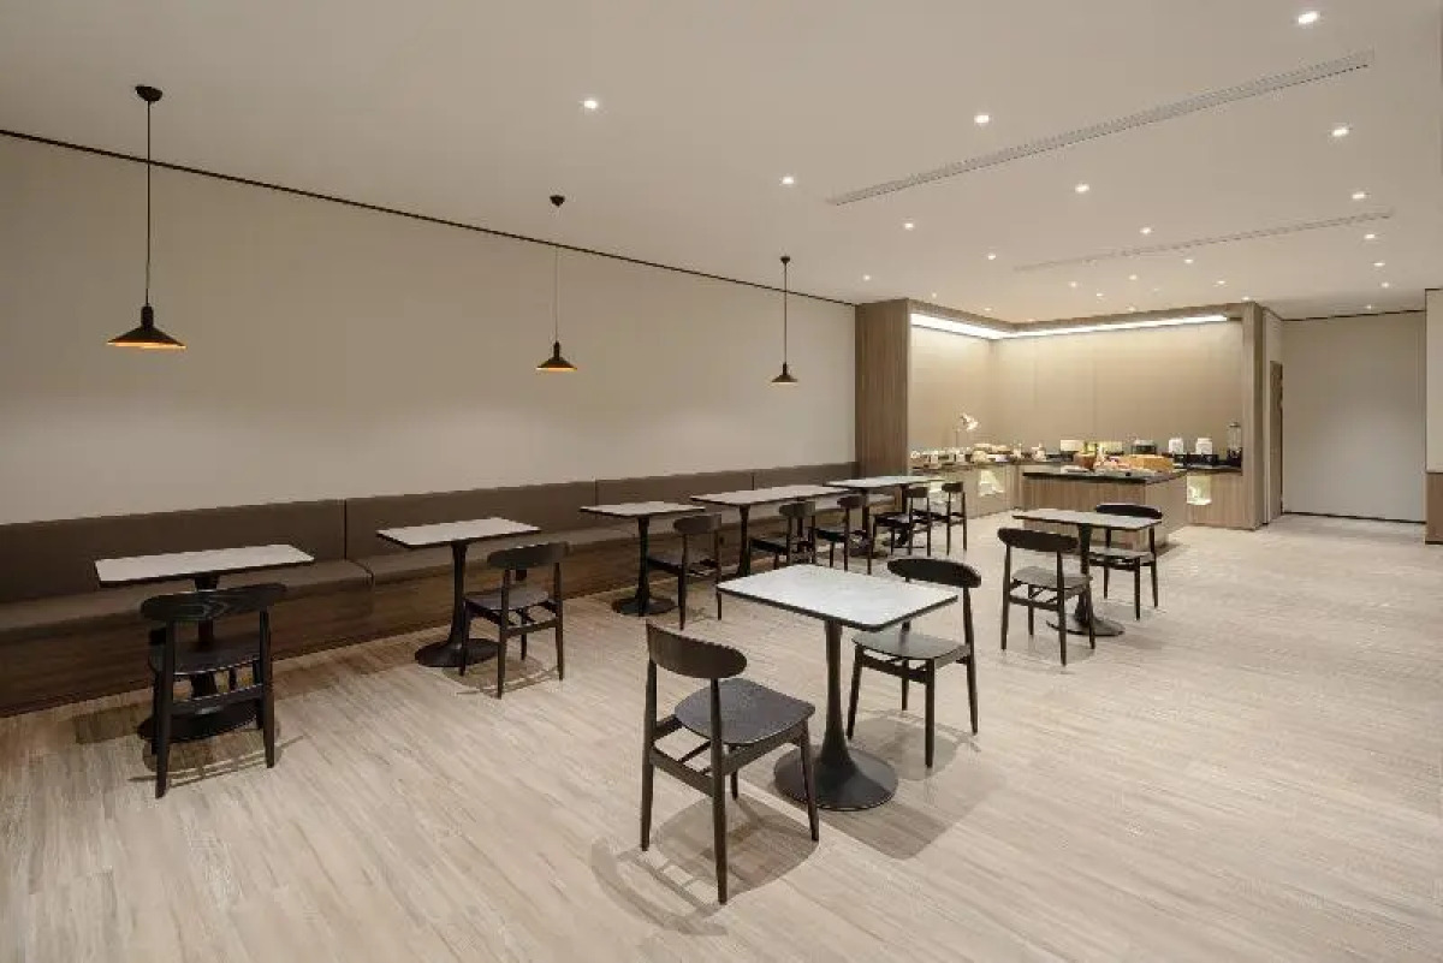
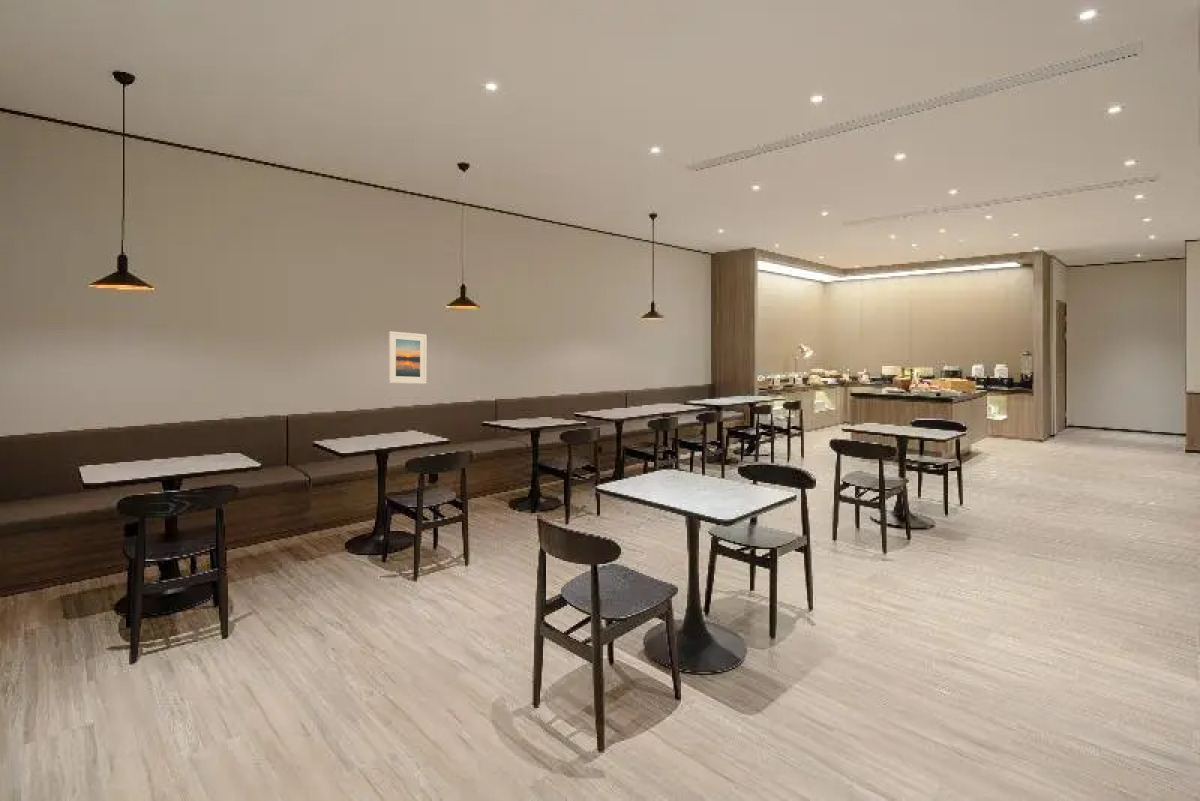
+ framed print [388,330,427,385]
